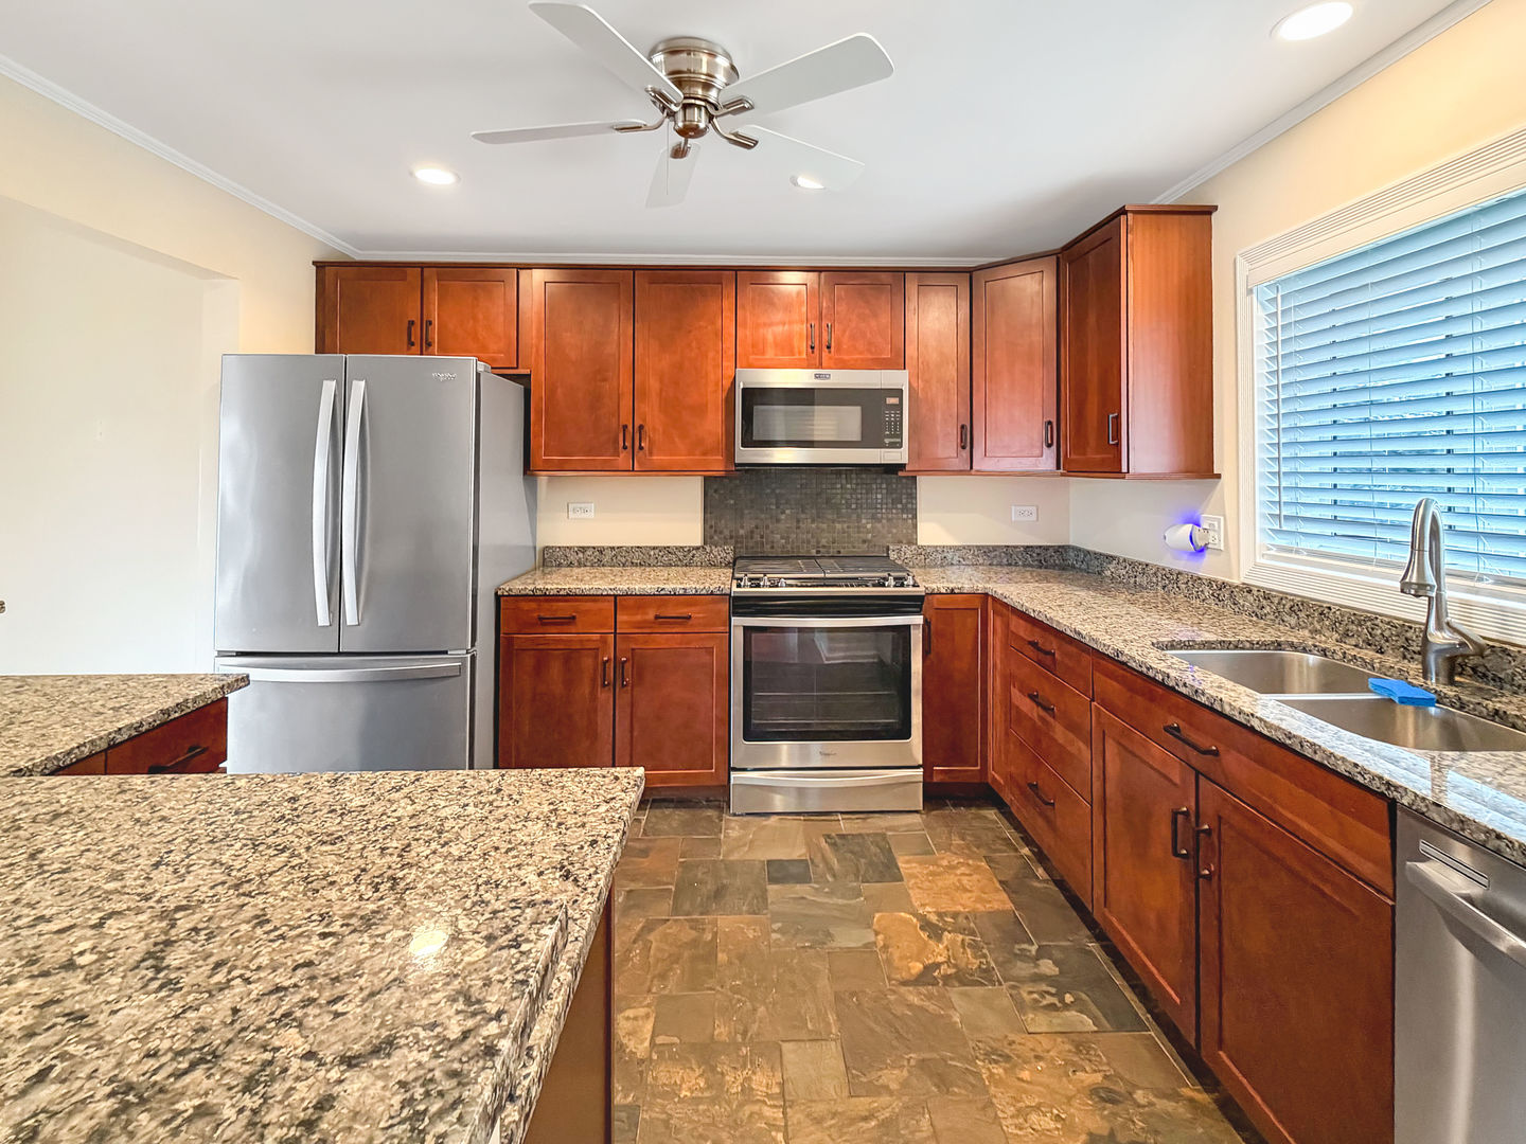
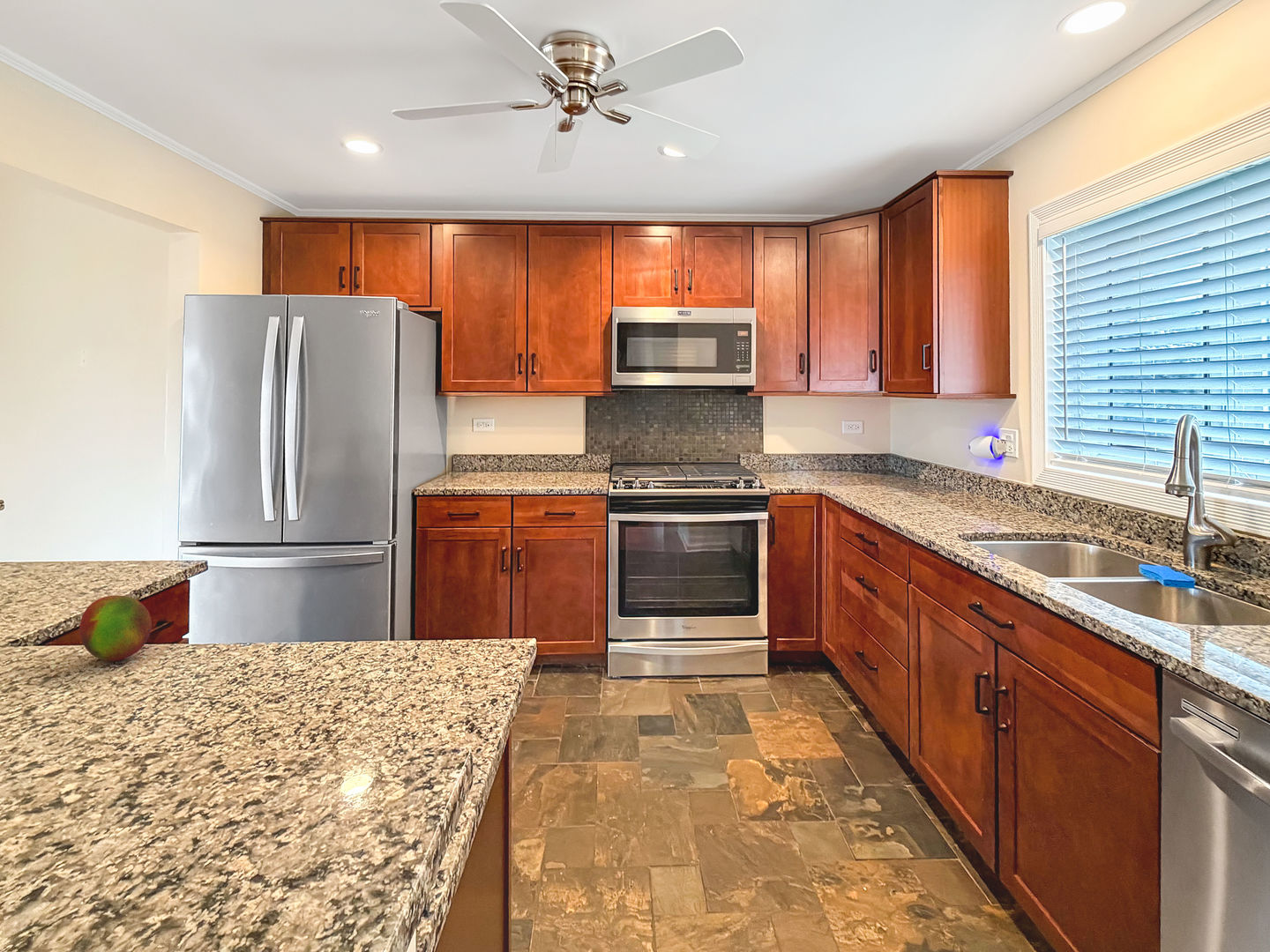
+ fruit [78,595,153,662]
